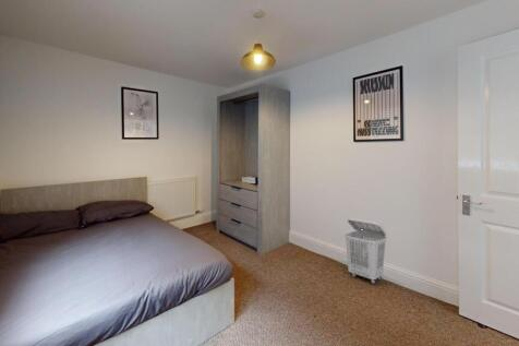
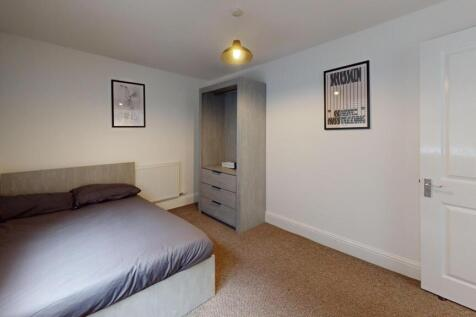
- laundry basket [343,217,387,285]
